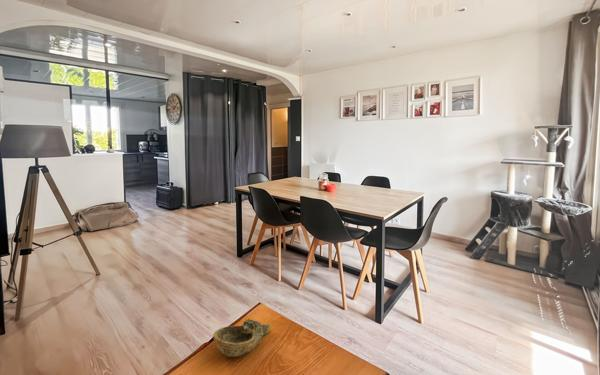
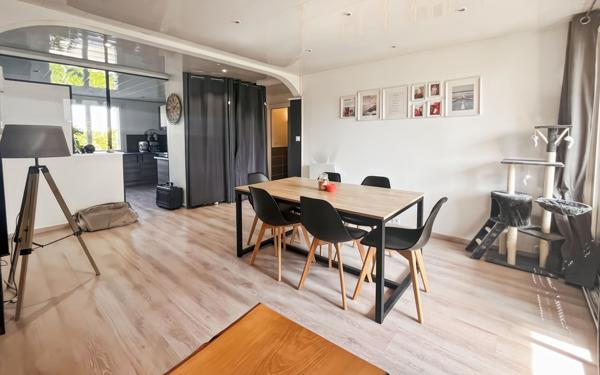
- decorative bowl [212,318,272,358]
